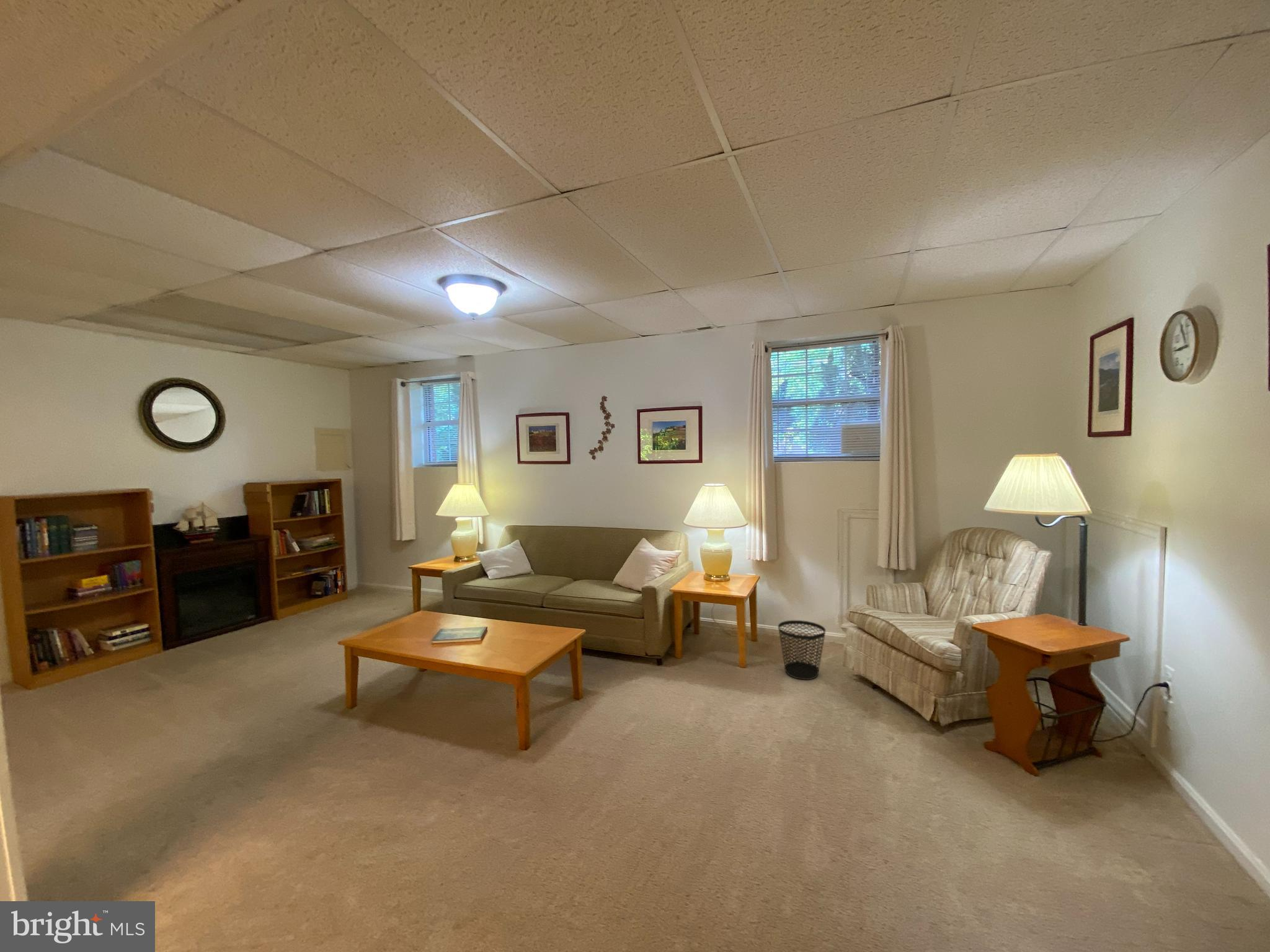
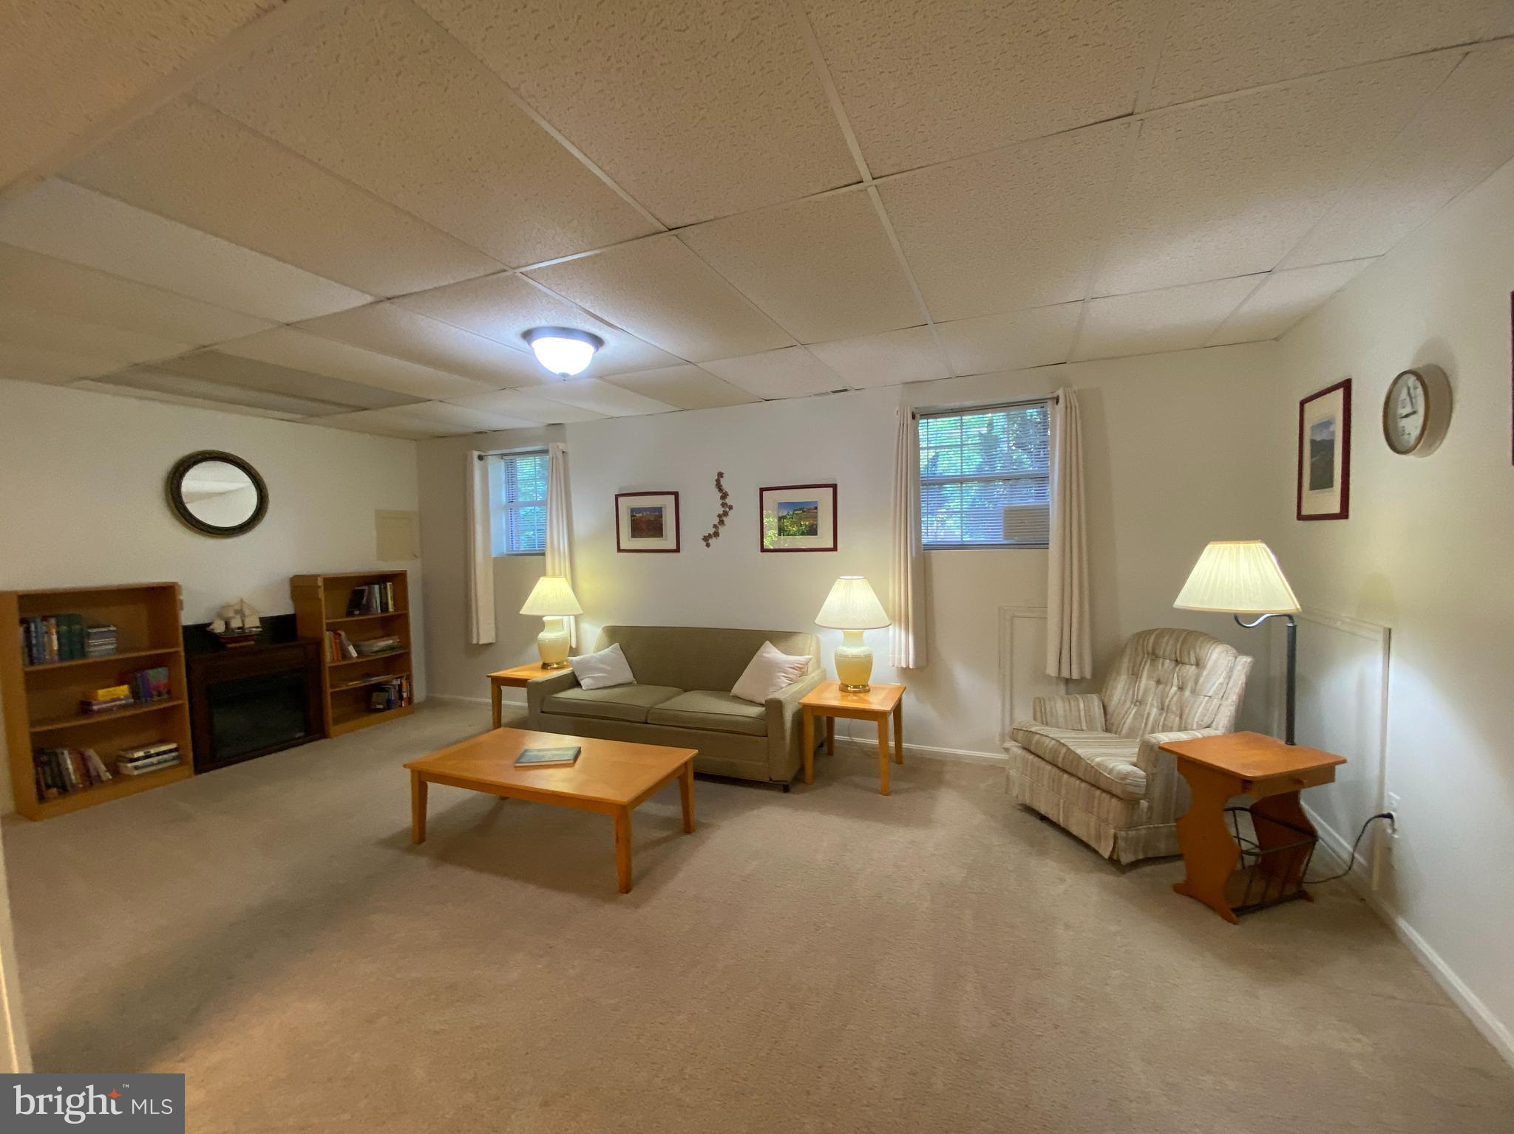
- wastebasket [778,620,826,681]
